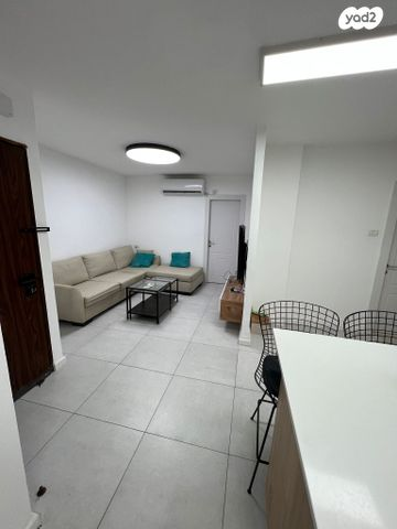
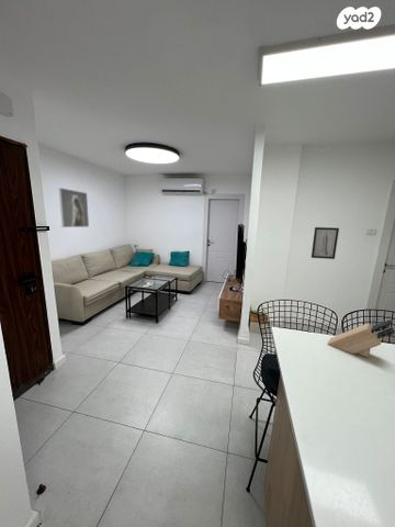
+ knife block [327,318,395,359]
+ wall art [311,226,340,260]
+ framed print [58,187,90,228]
